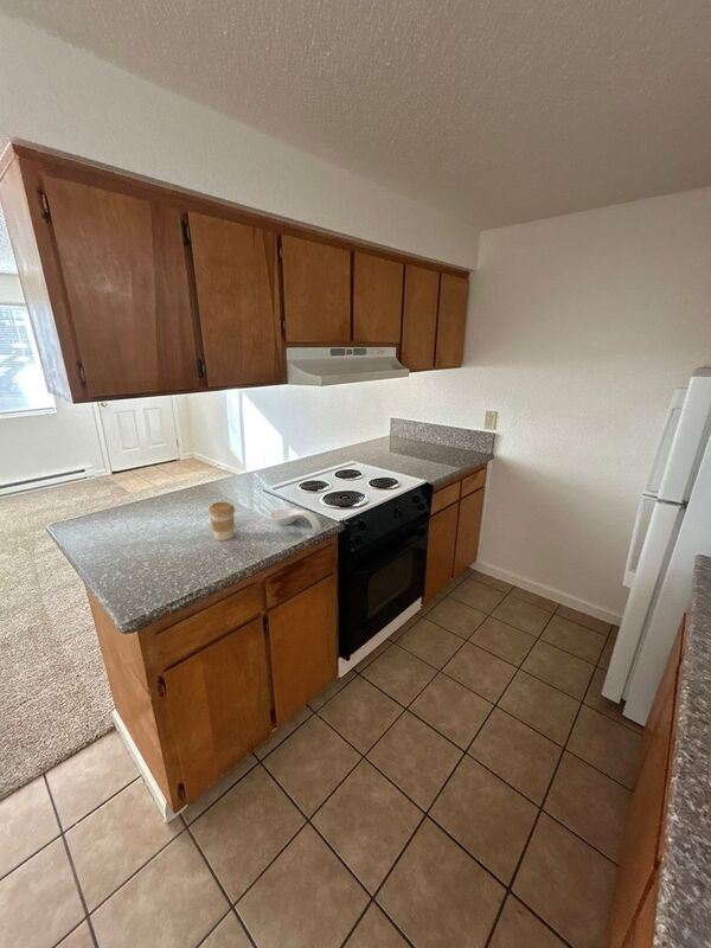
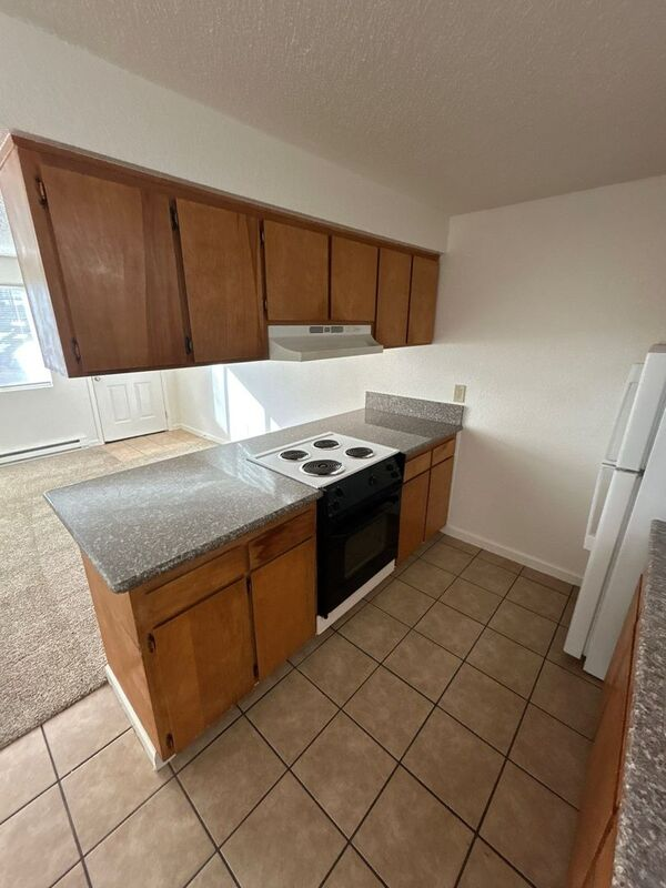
- spoon rest [269,507,322,534]
- coffee cup [207,500,236,542]
